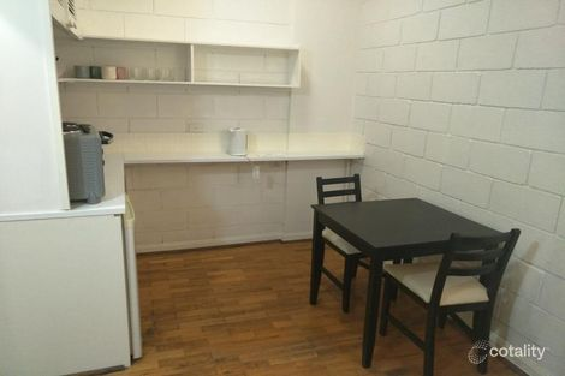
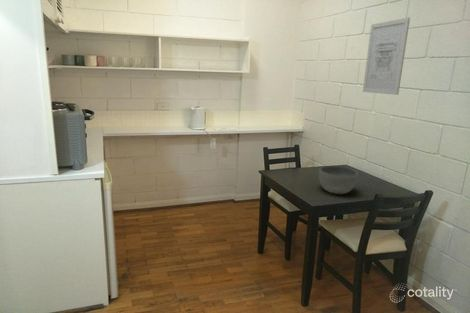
+ bowl [318,165,360,195]
+ wall art [362,17,411,96]
